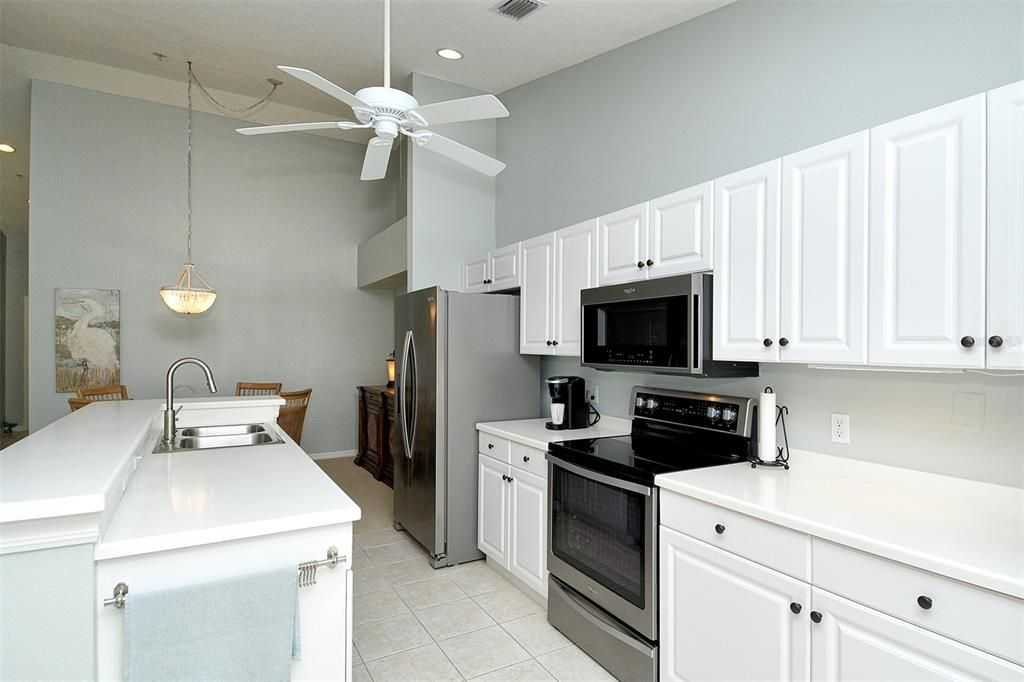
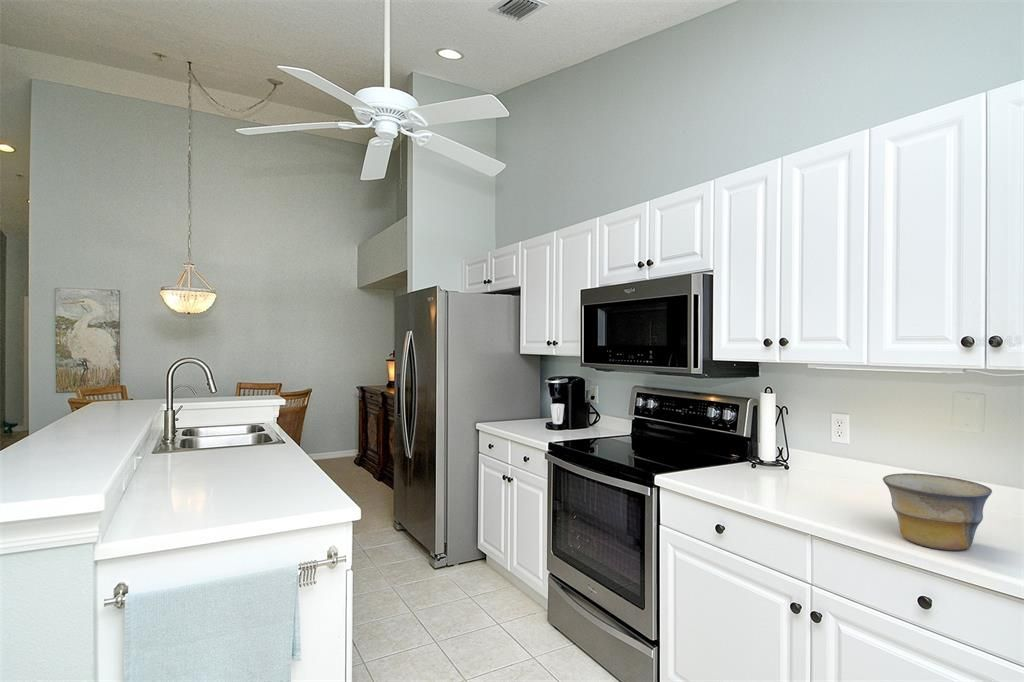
+ bowl [882,472,993,551]
